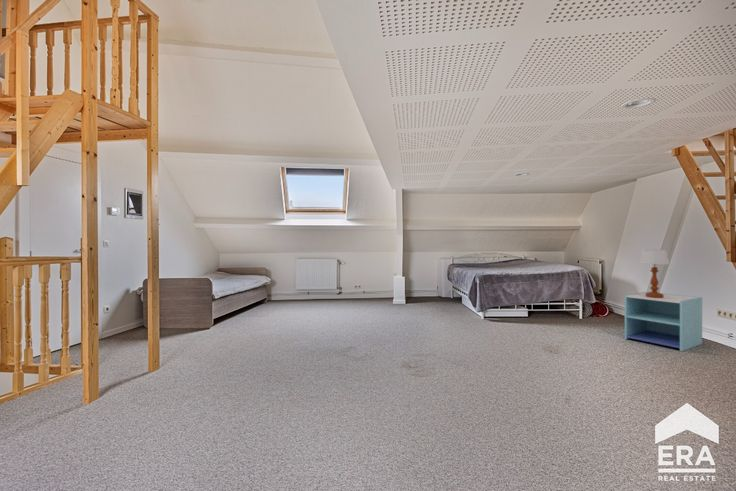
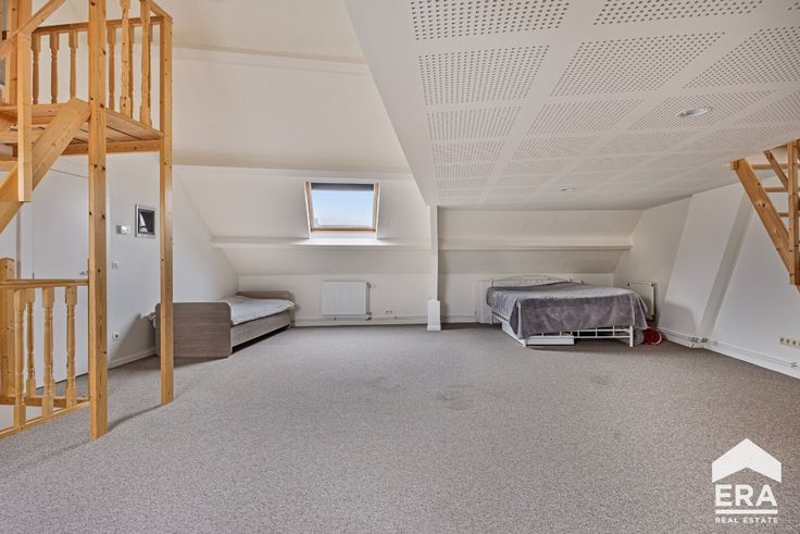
- nightstand [624,291,703,352]
- table lamp [639,249,670,298]
